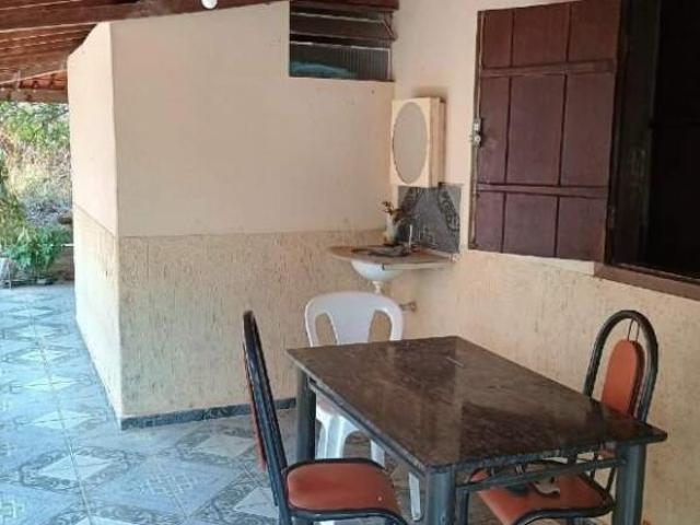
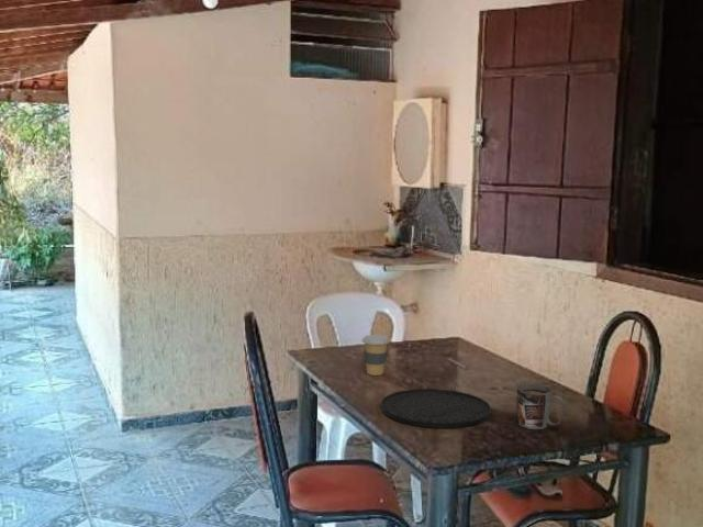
+ plate [380,388,492,429]
+ coffee cup [361,334,391,377]
+ mug [515,383,567,430]
